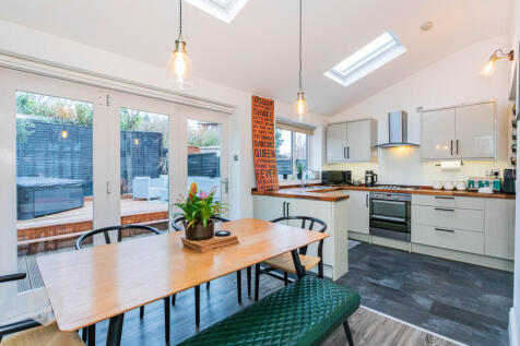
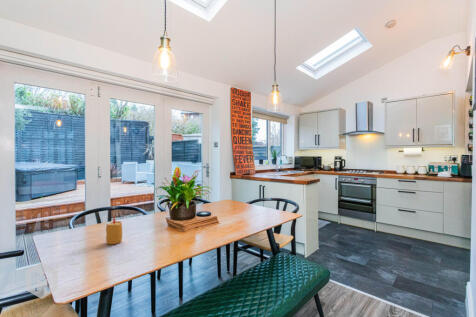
+ candle [105,216,123,245]
